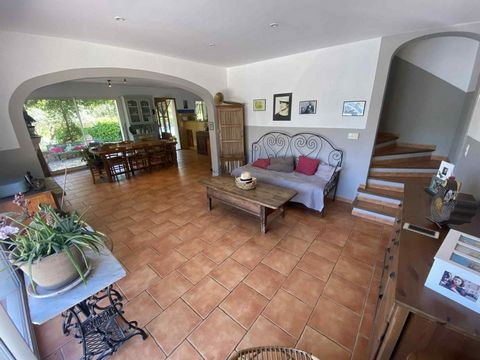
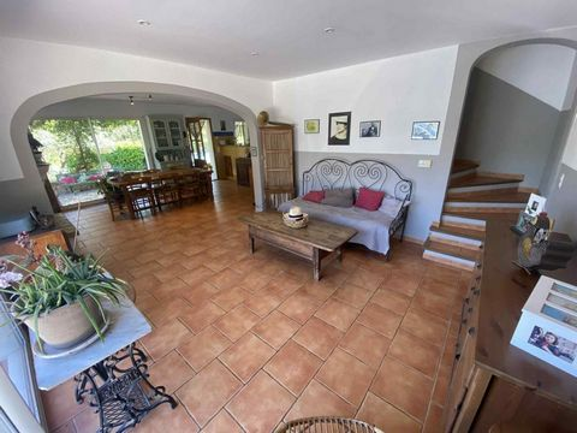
- cell phone [402,222,440,240]
